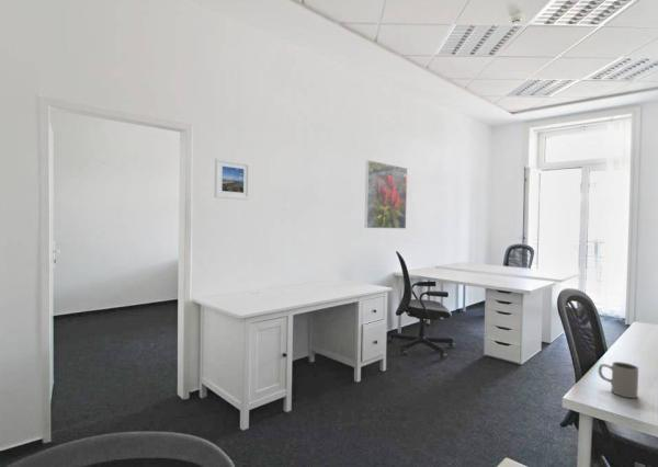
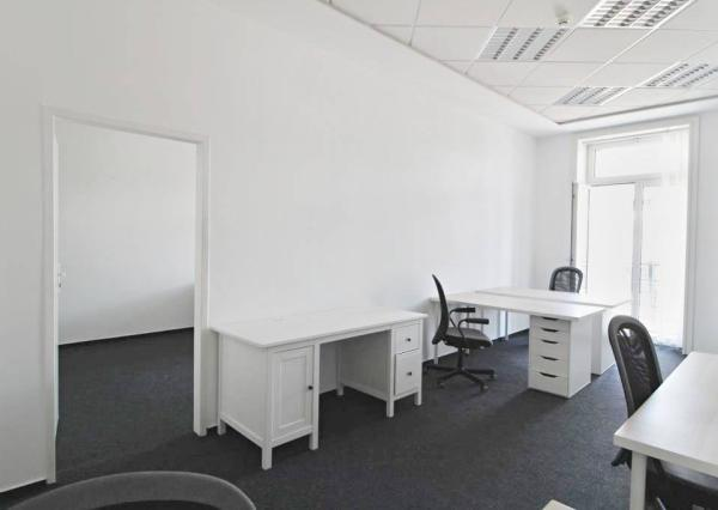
- mug [597,361,639,399]
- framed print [364,159,408,230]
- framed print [214,157,251,201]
